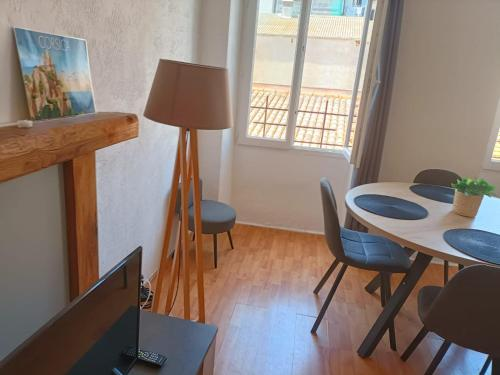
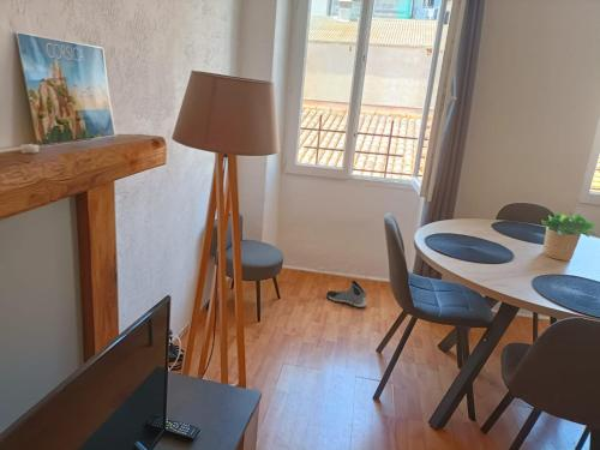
+ sneaker [325,280,367,308]
